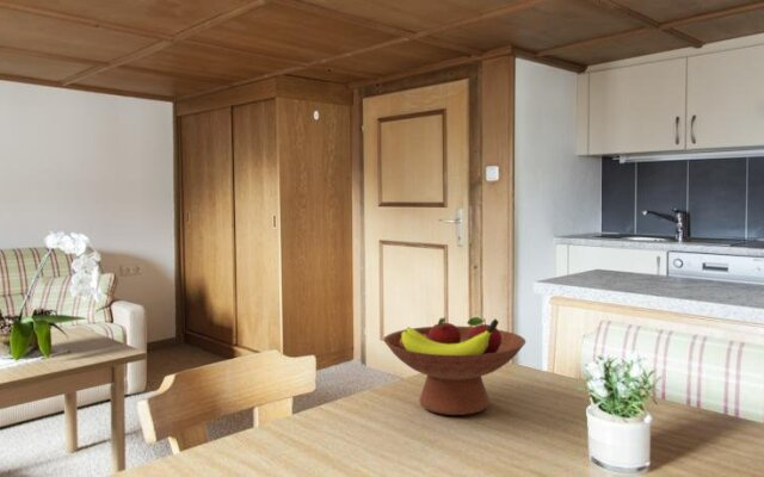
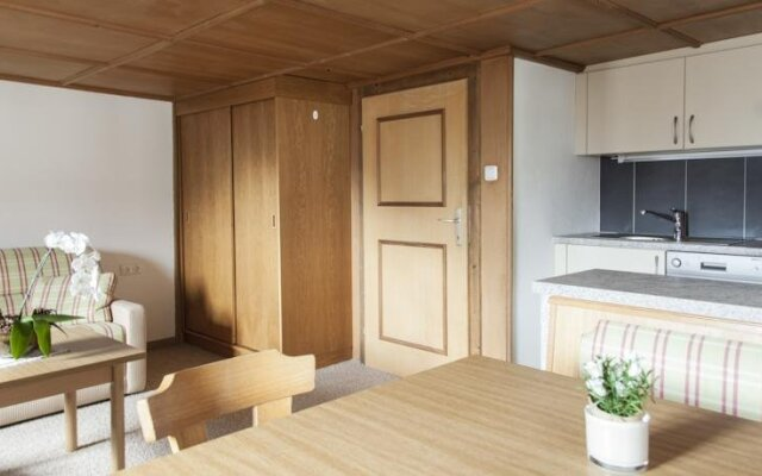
- fruit bowl [383,316,526,416]
